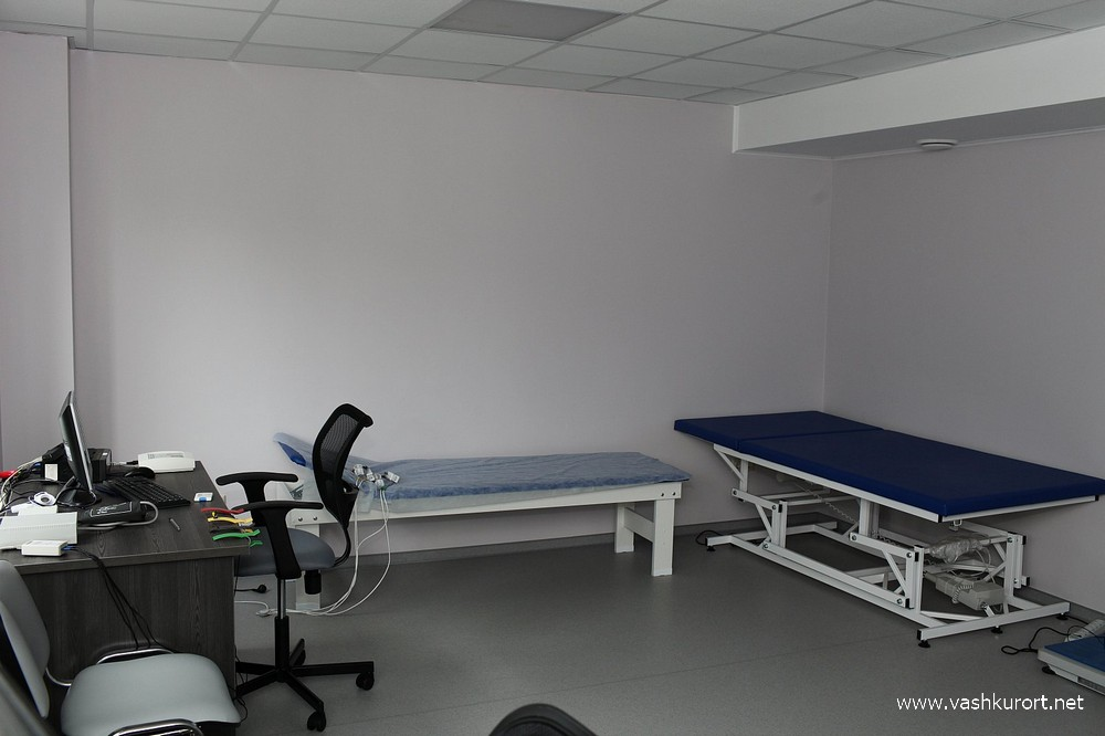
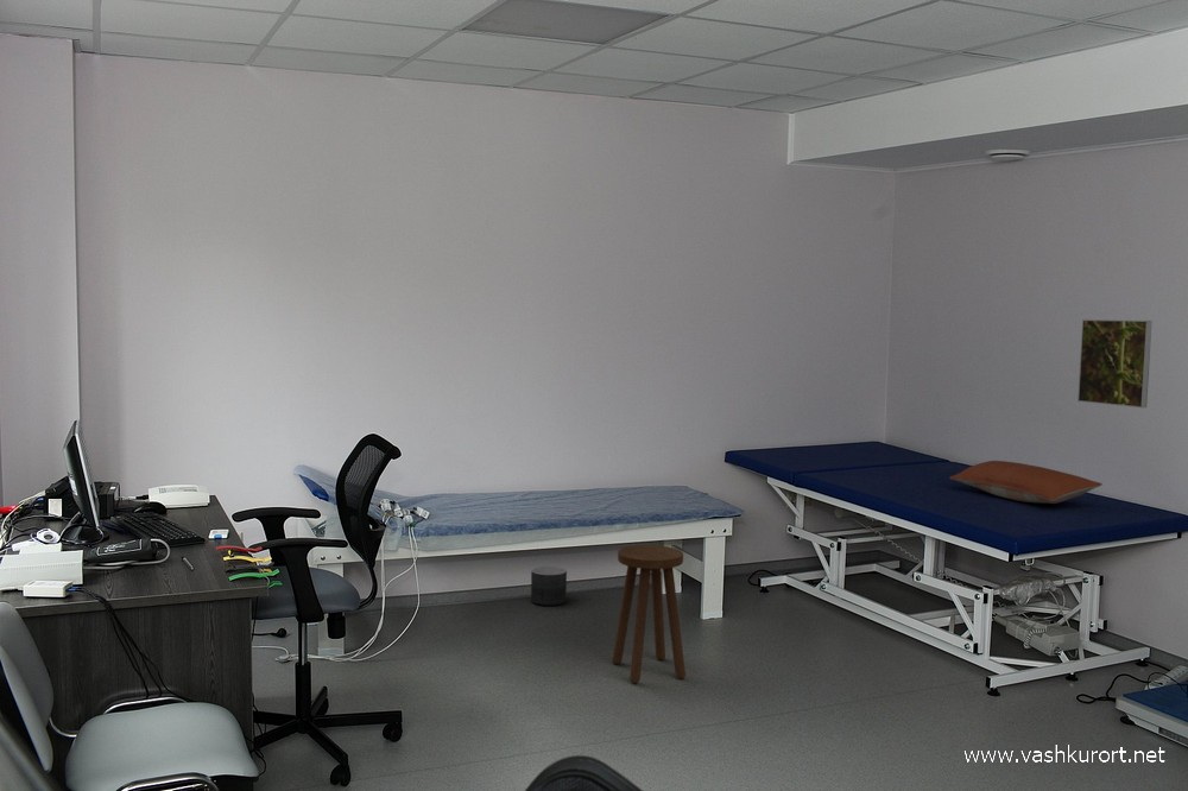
+ stool [611,544,687,684]
+ pillow [948,460,1104,505]
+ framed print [1076,318,1154,409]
+ planter [530,565,568,607]
